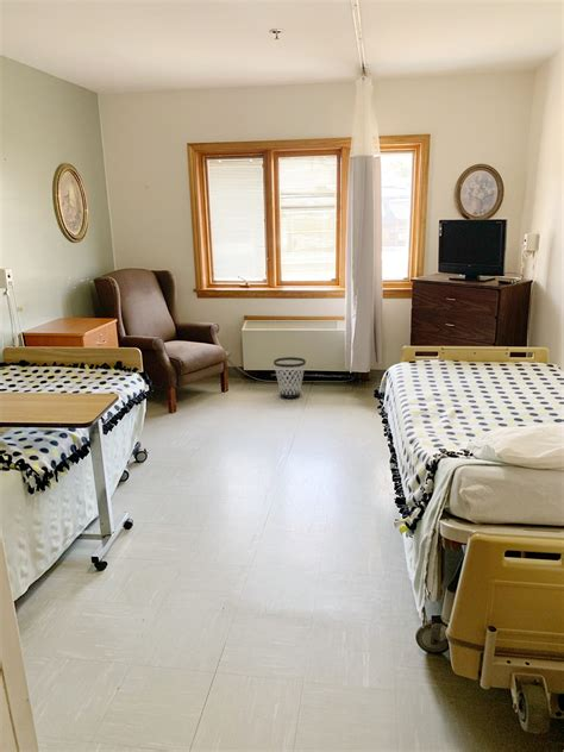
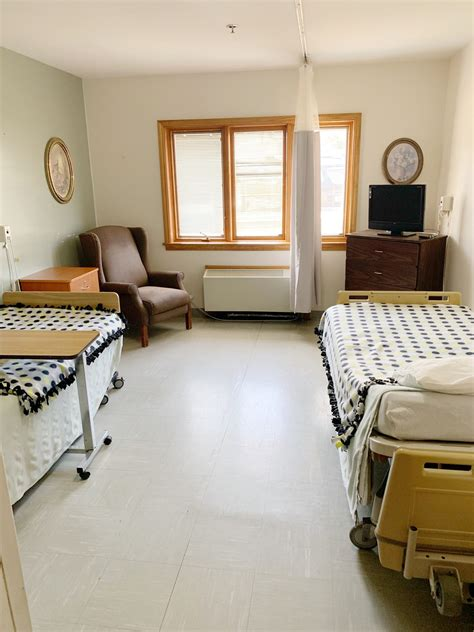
- wastebasket [272,356,307,400]
